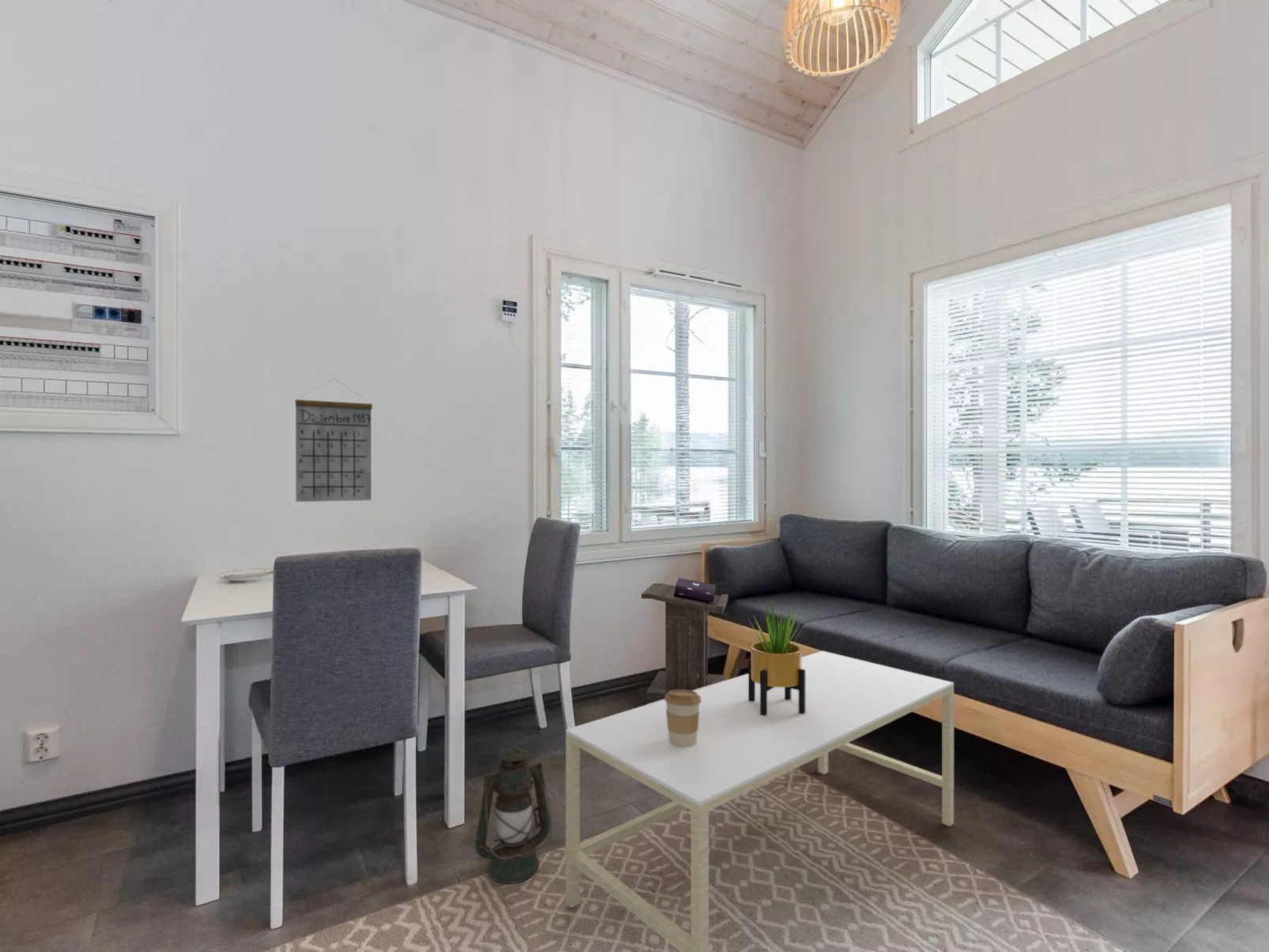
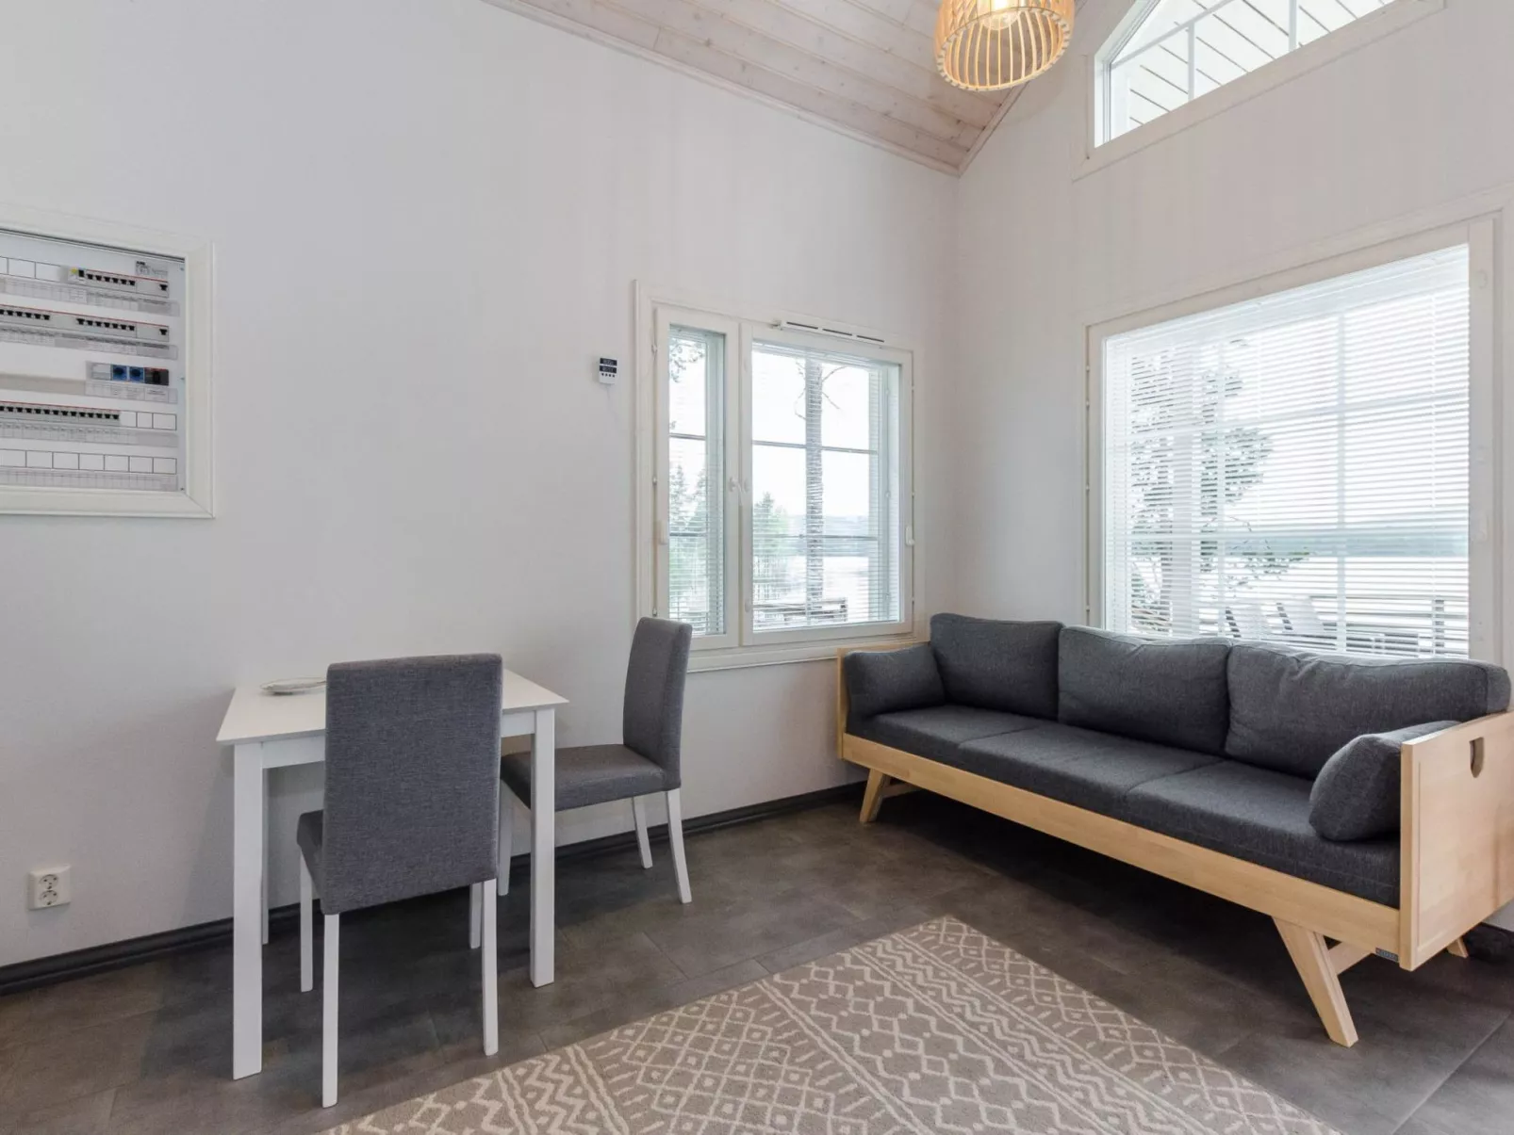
- calendar [295,378,373,502]
- coffee table [565,650,955,952]
- coffee cup [665,690,701,747]
- lectern [641,577,729,705]
- lantern [475,747,553,884]
- potted plant [747,600,808,716]
